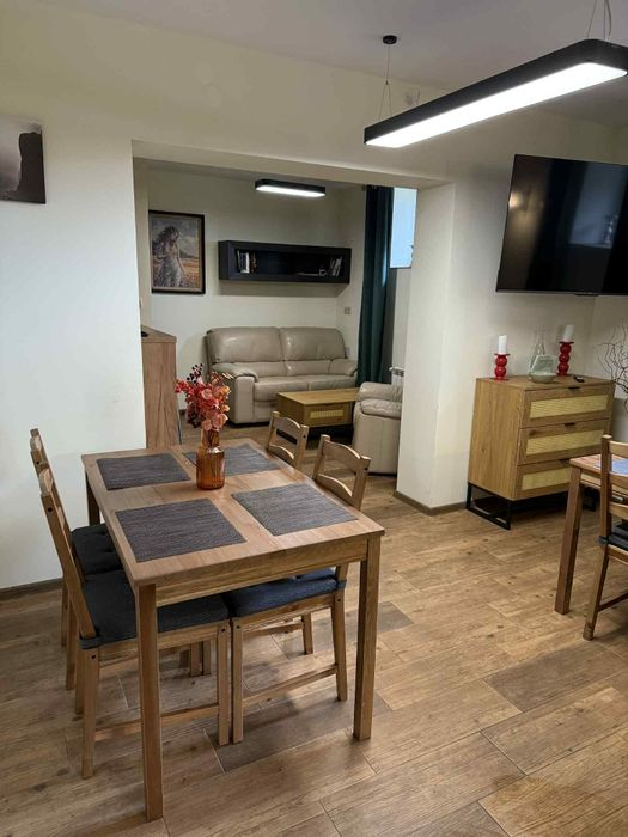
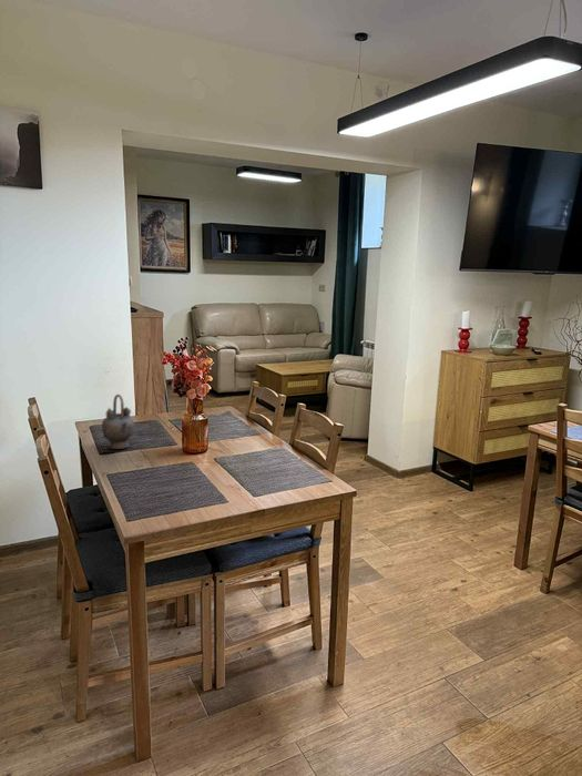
+ teapot [101,394,135,450]
